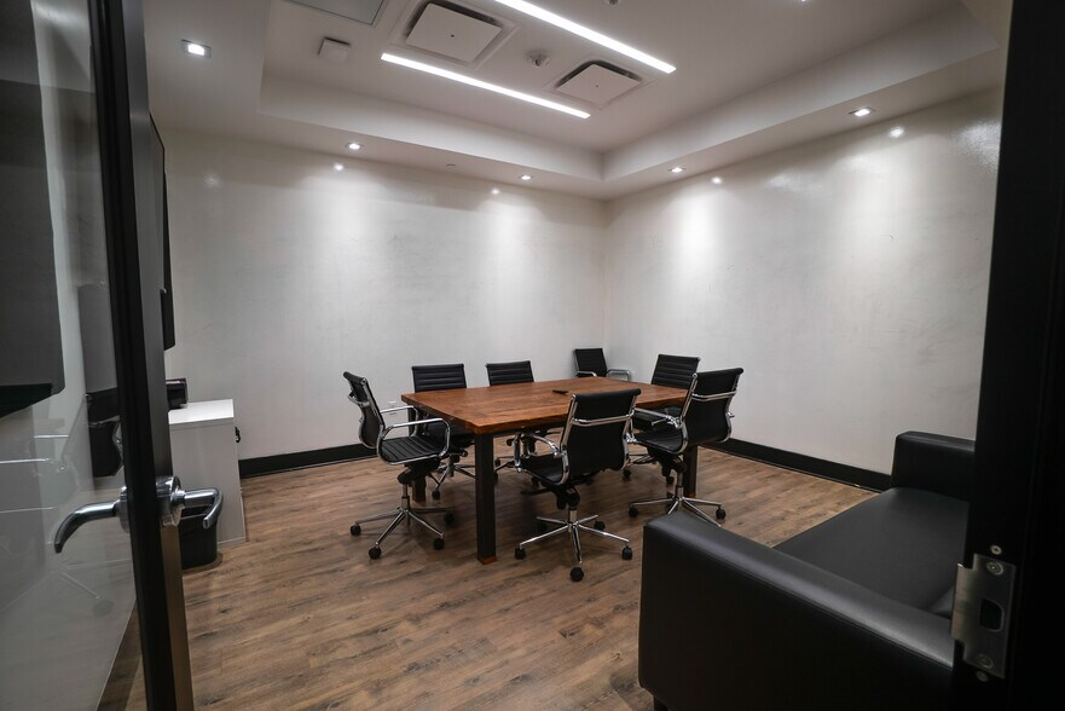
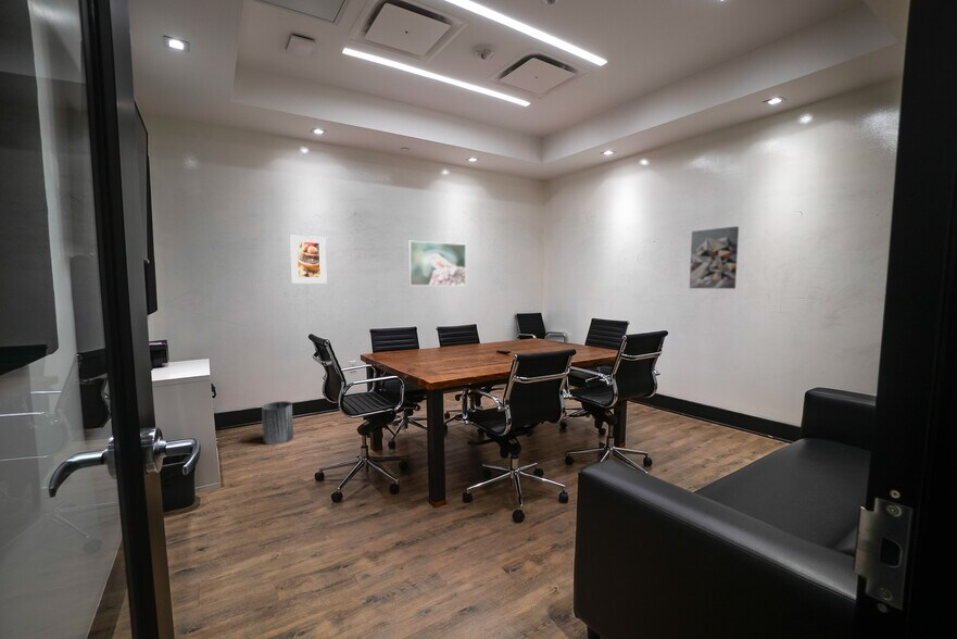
+ wall art [689,225,740,290]
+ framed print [289,234,328,285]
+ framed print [407,240,467,287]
+ trash can [261,400,294,446]
